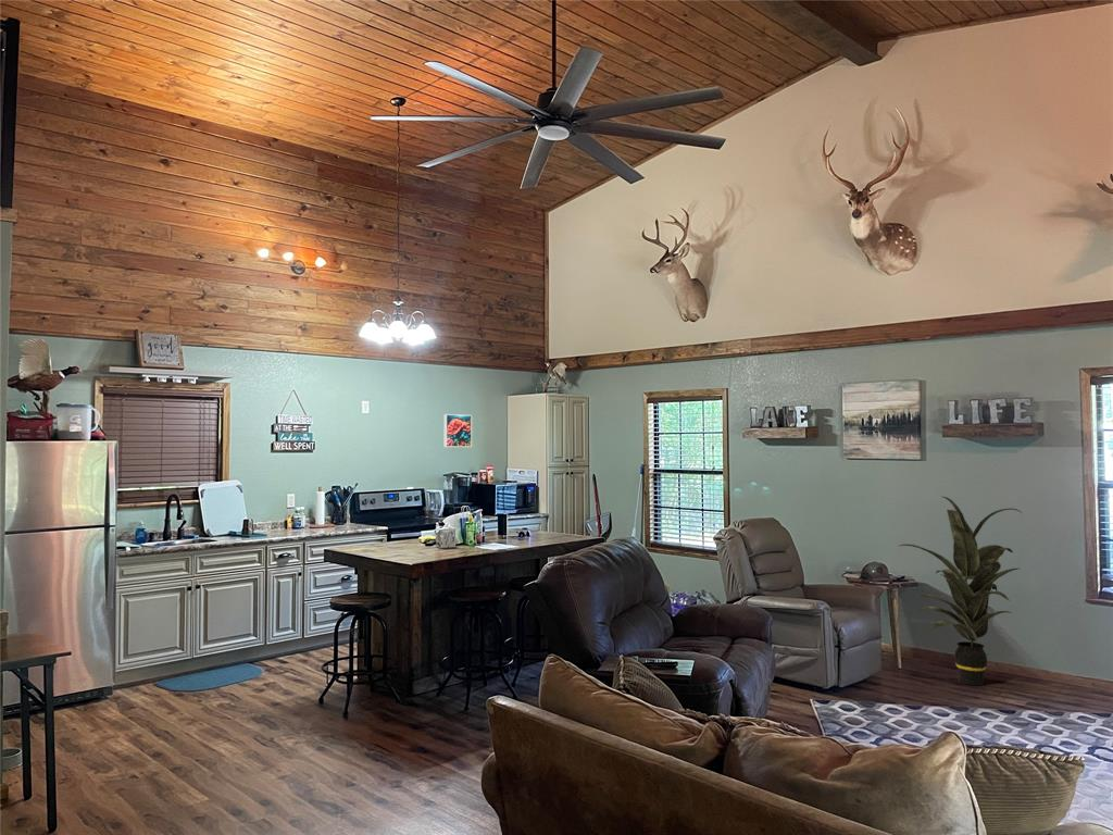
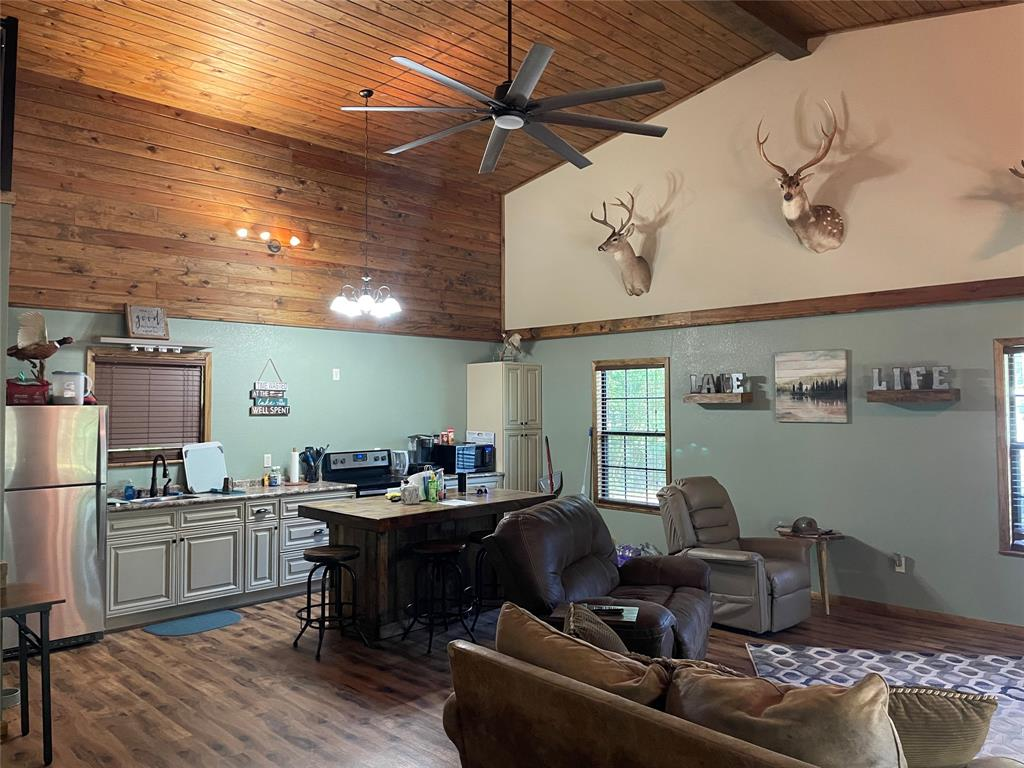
- indoor plant [899,496,1022,687]
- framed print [443,413,473,448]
